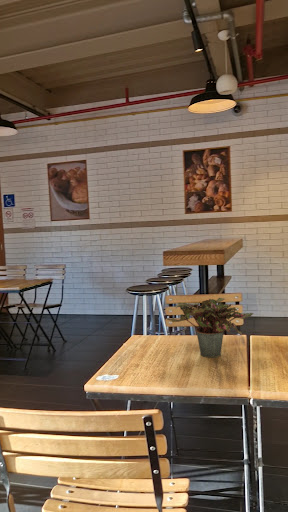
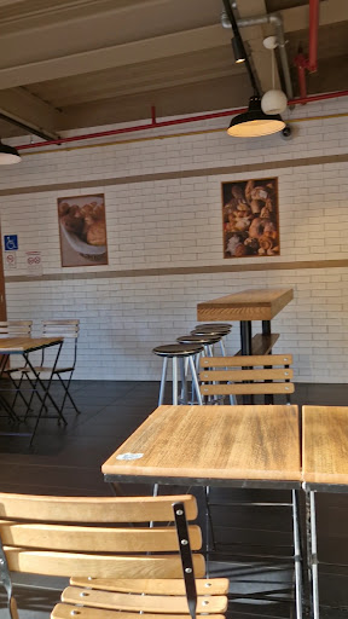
- potted plant [165,297,255,358]
